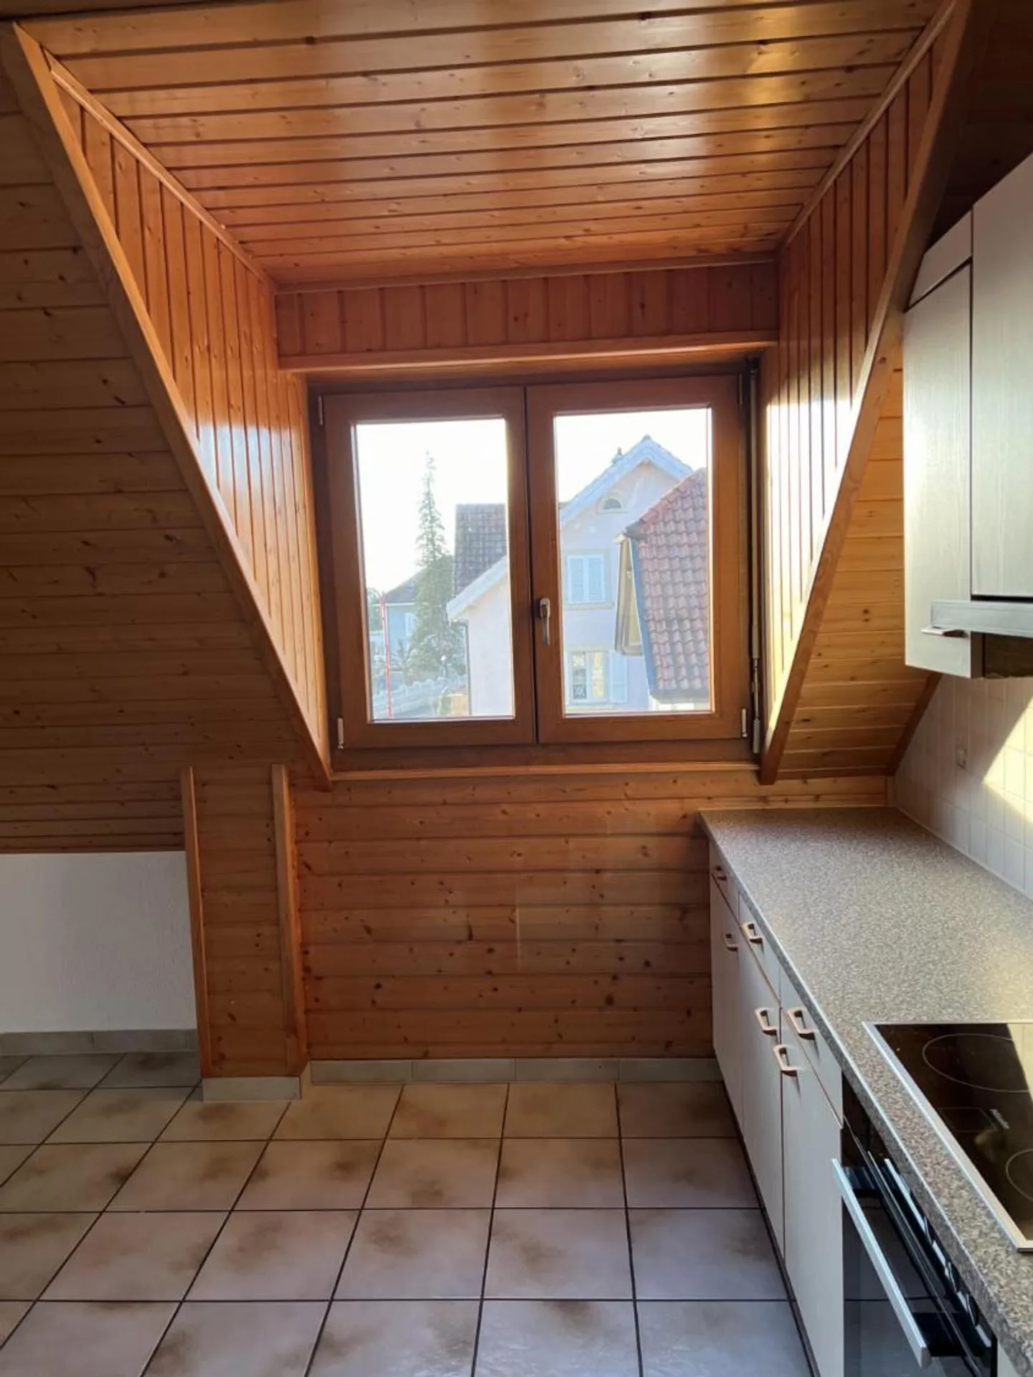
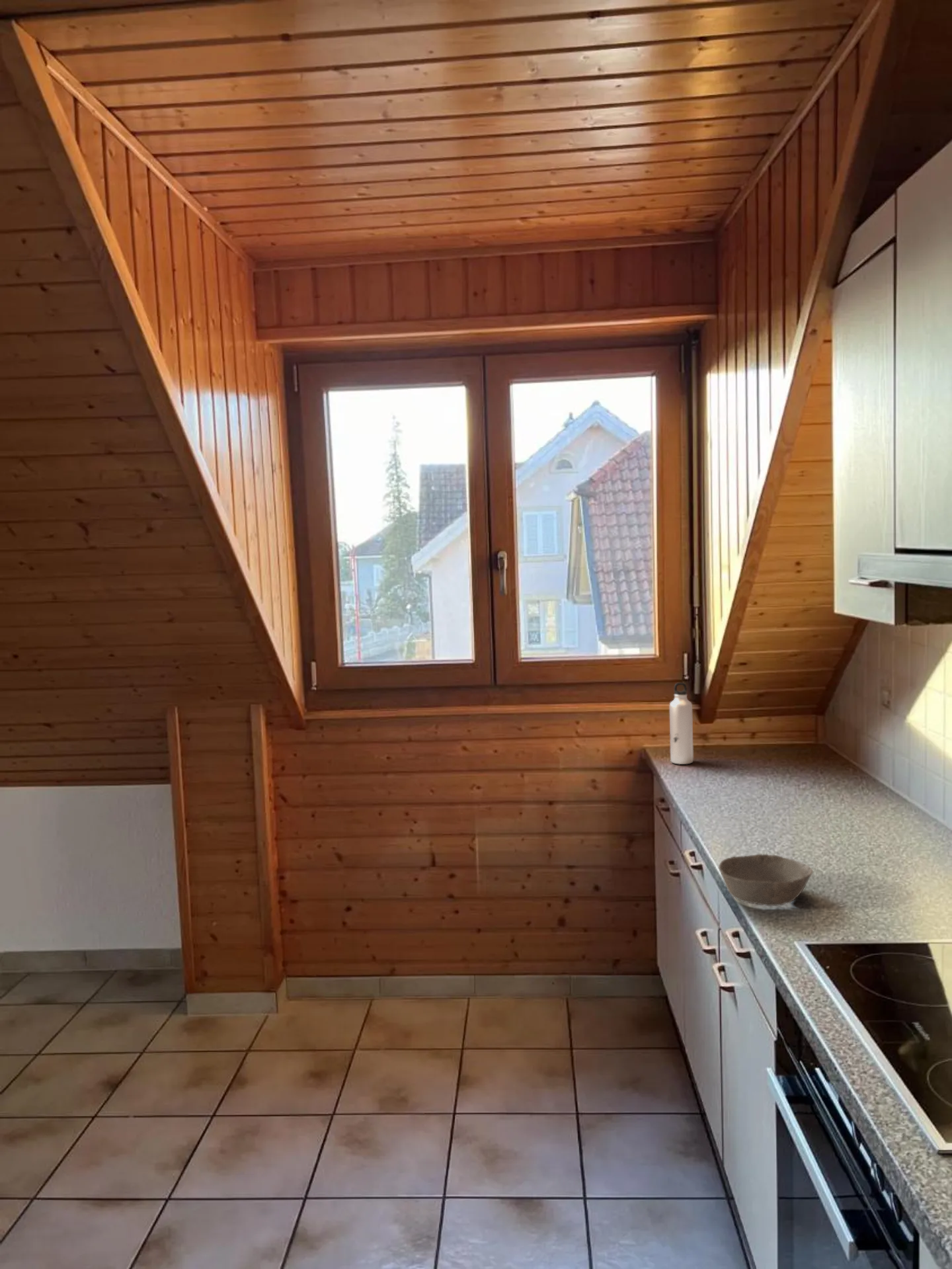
+ water bottle [669,682,694,765]
+ bowl [718,854,814,907]
